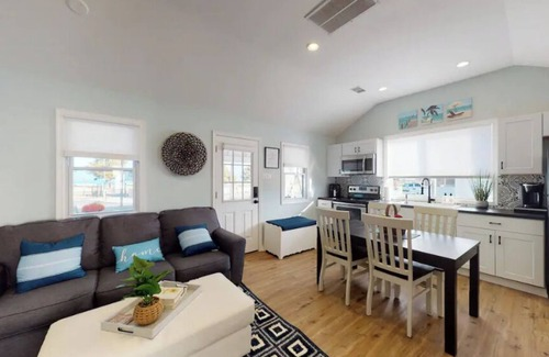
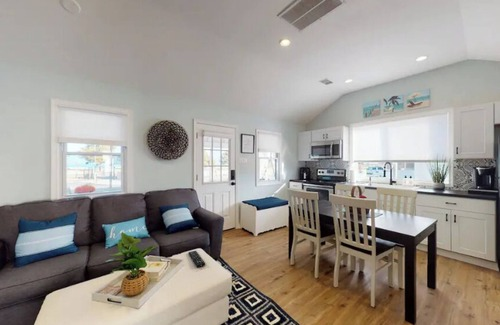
+ remote control [188,250,206,268]
